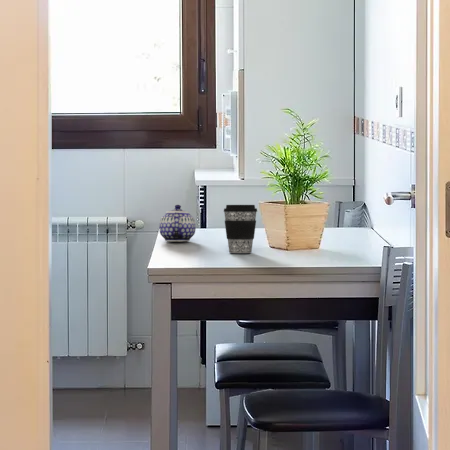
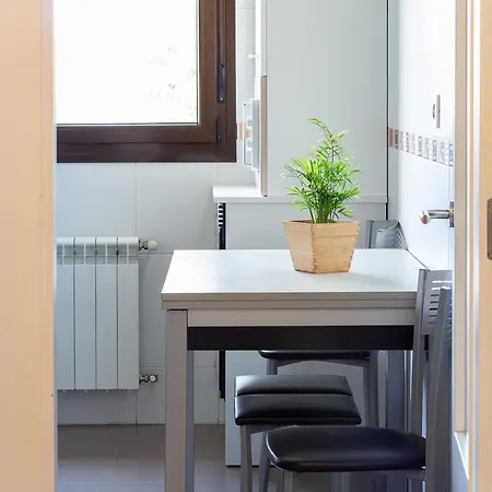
- teapot [158,204,197,243]
- coffee cup [223,204,258,254]
